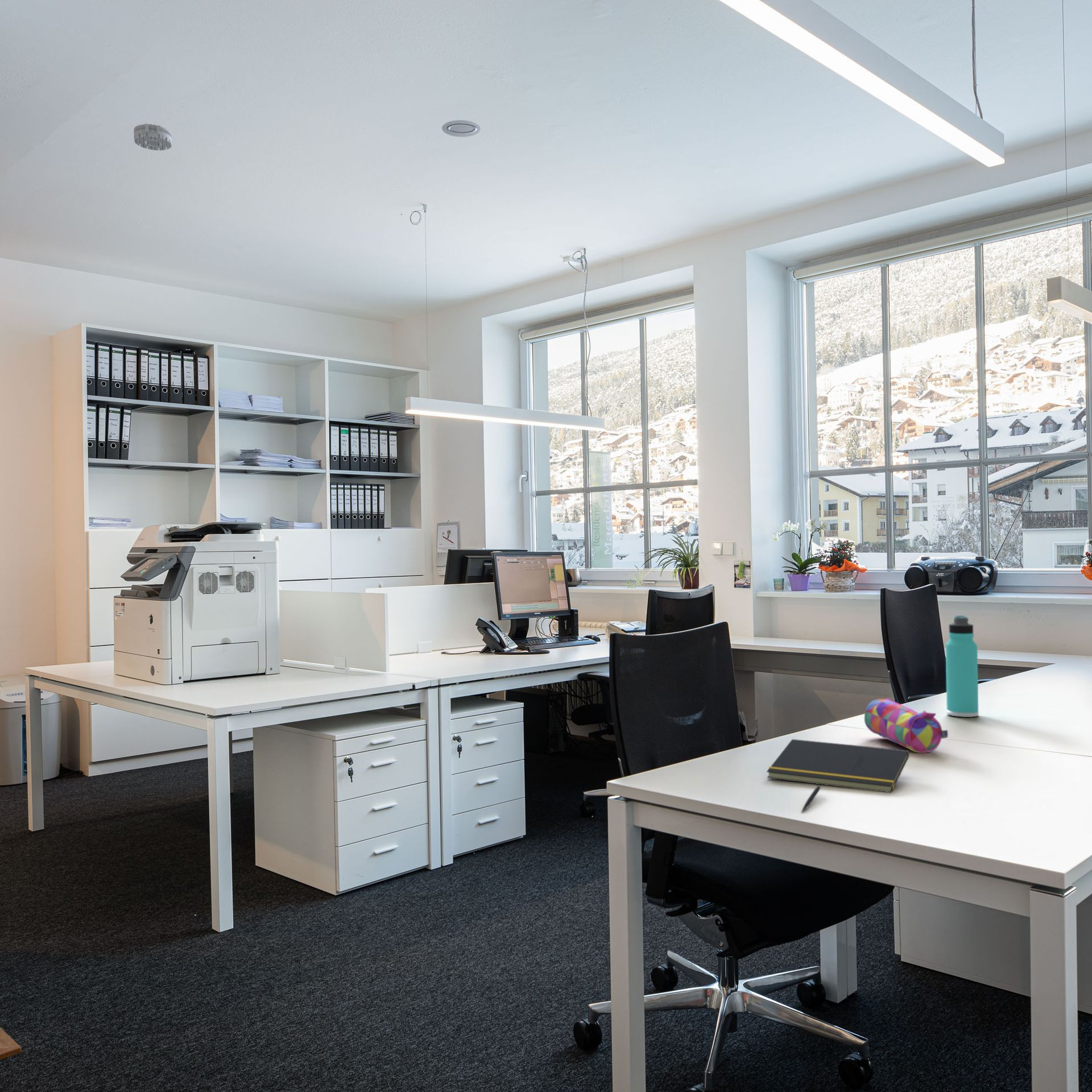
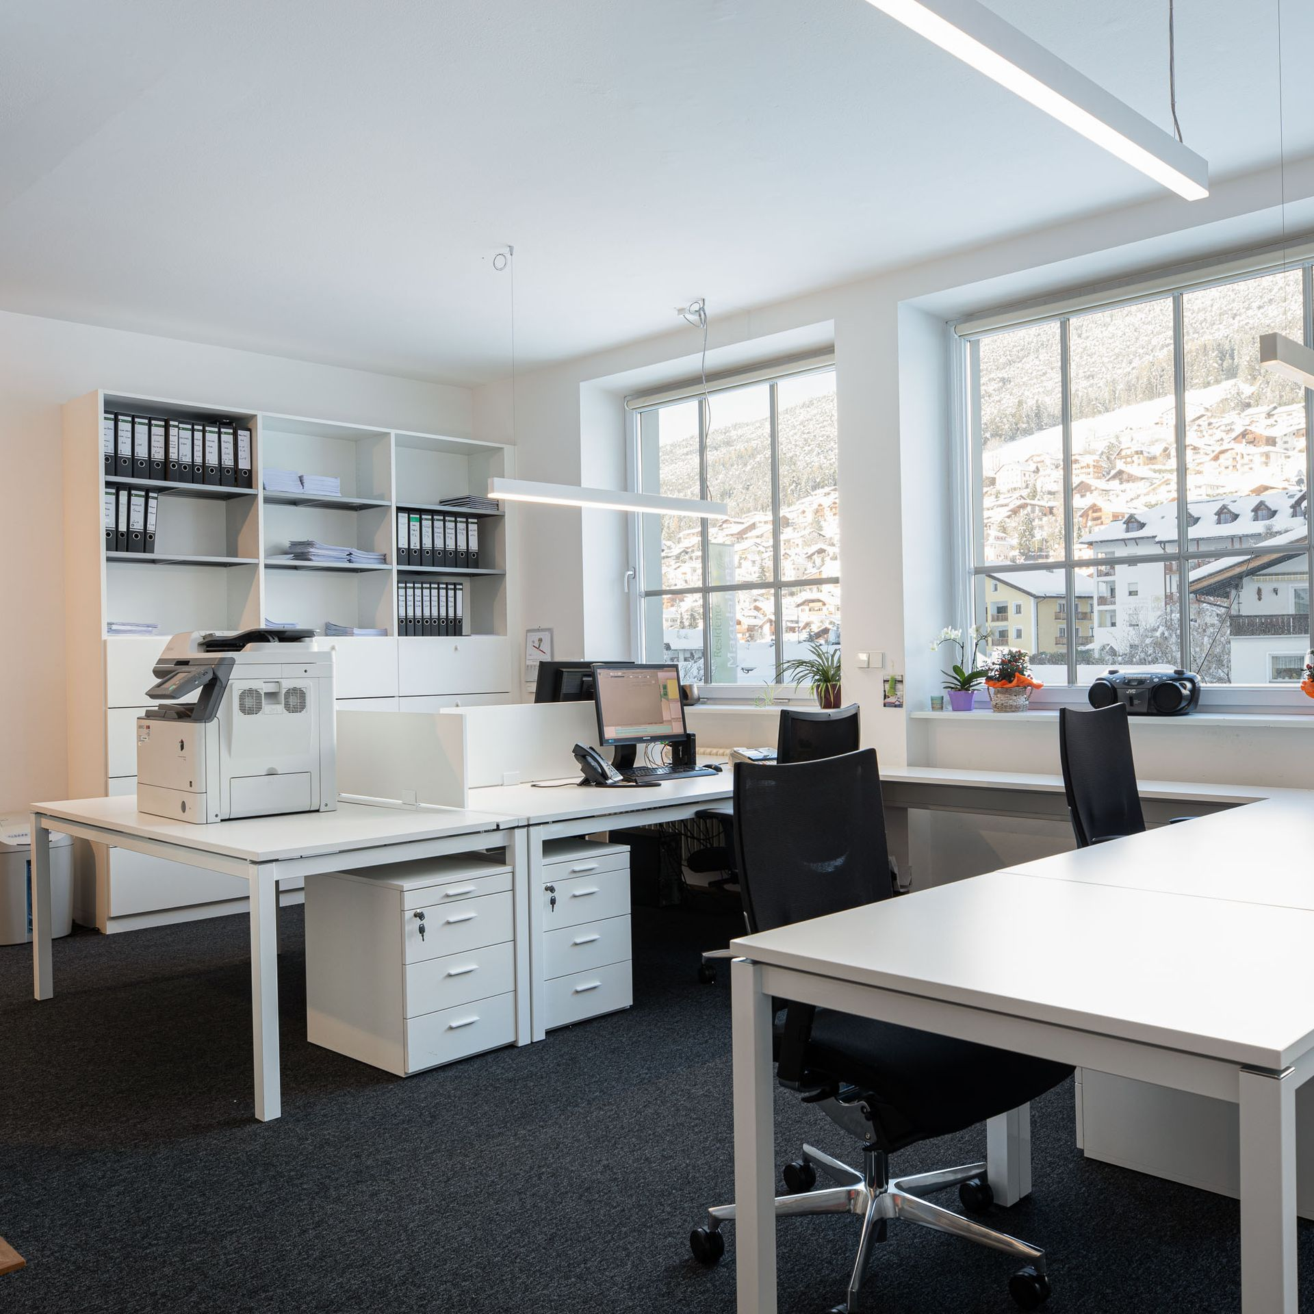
- smoke detector [133,123,172,151]
- recessed light [441,119,481,138]
- notepad [766,739,910,793]
- pen [801,785,821,813]
- pencil case [864,698,949,754]
- thermos bottle [945,615,979,718]
